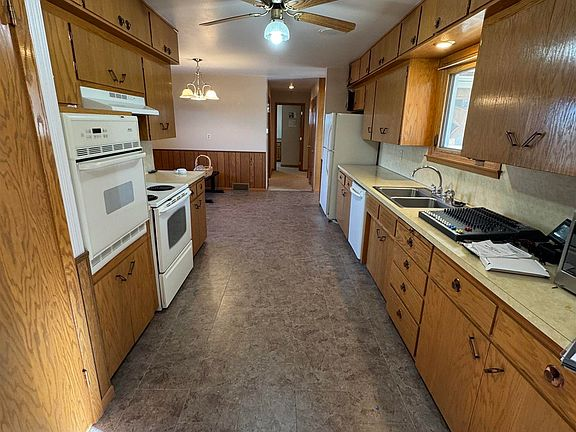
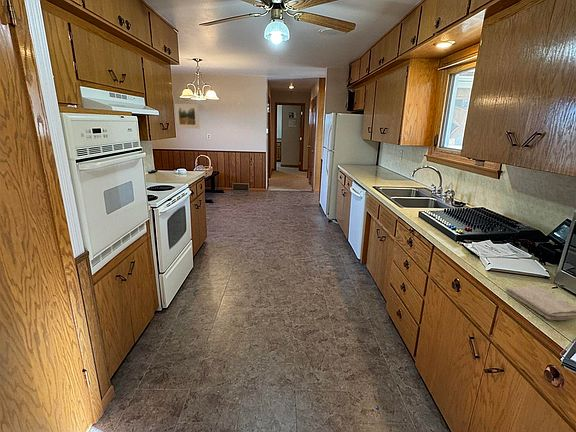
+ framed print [174,103,200,130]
+ washcloth [505,285,576,321]
